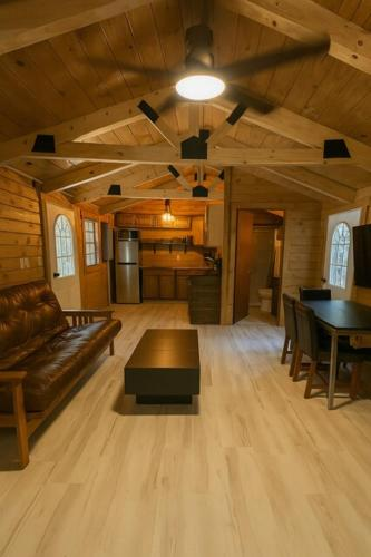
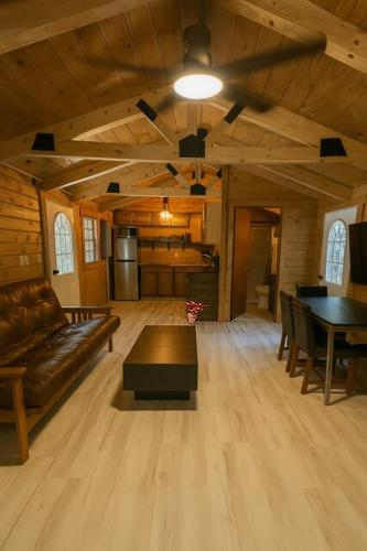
+ potted plant [184,300,204,324]
